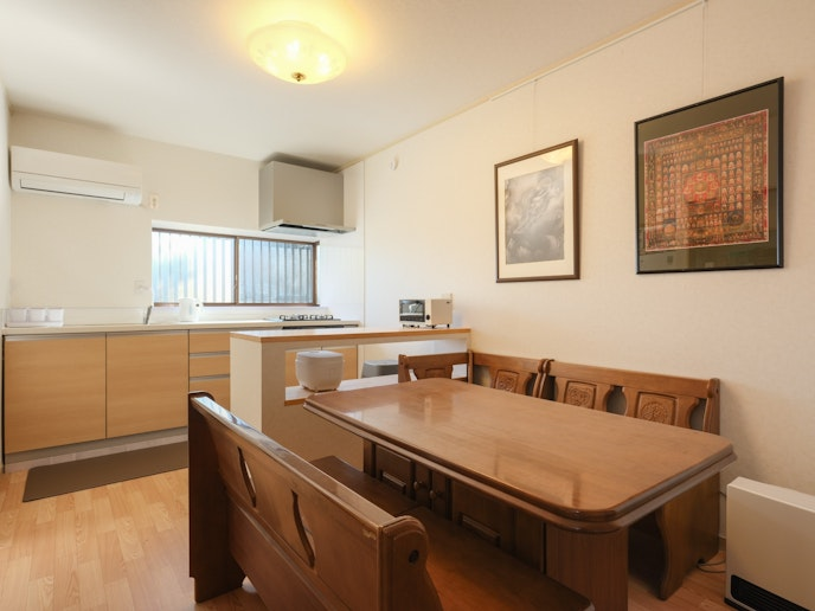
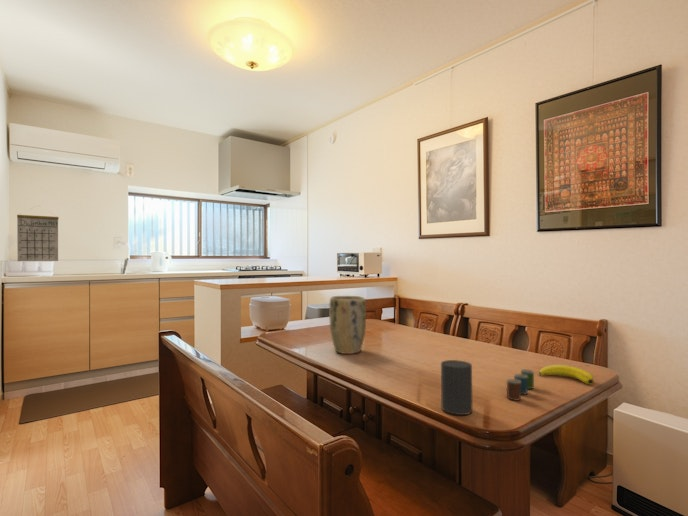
+ cup [440,359,473,416]
+ banana [538,364,595,385]
+ plant pot [328,295,367,355]
+ calendar [16,205,60,262]
+ cup [506,368,535,402]
